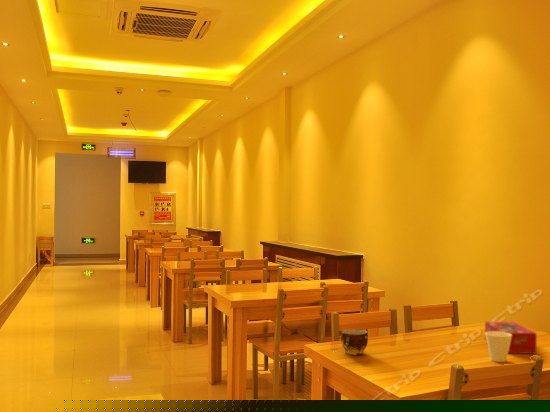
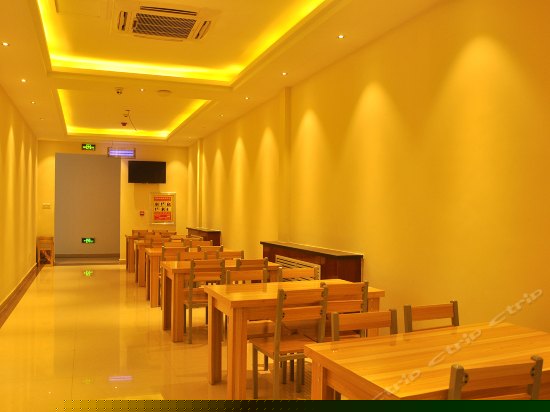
- cup [484,331,512,363]
- cup [340,328,369,356]
- tissue box [484,320,537,354]
